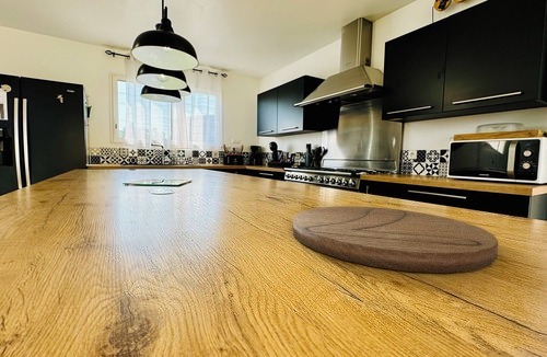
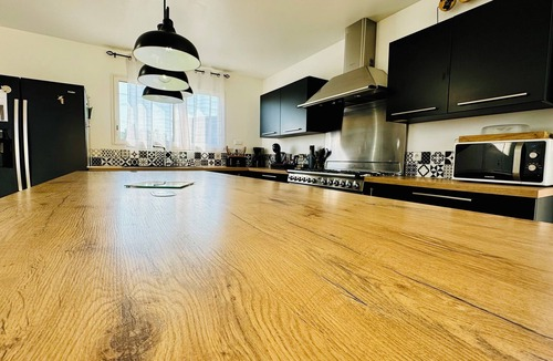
- cutting board [292,205,499,274]
